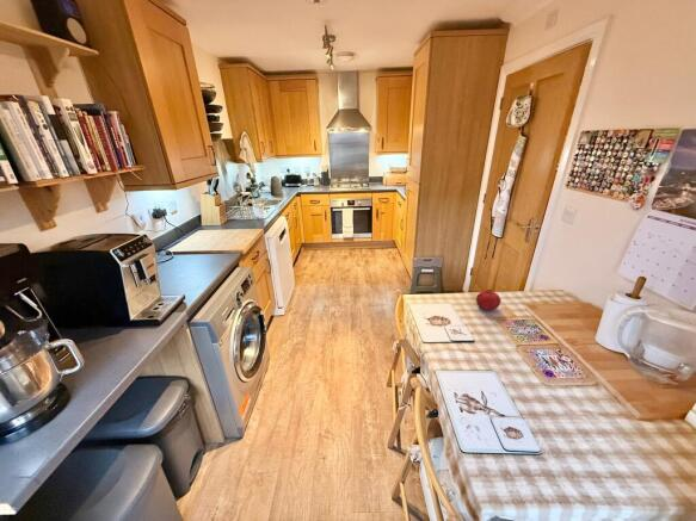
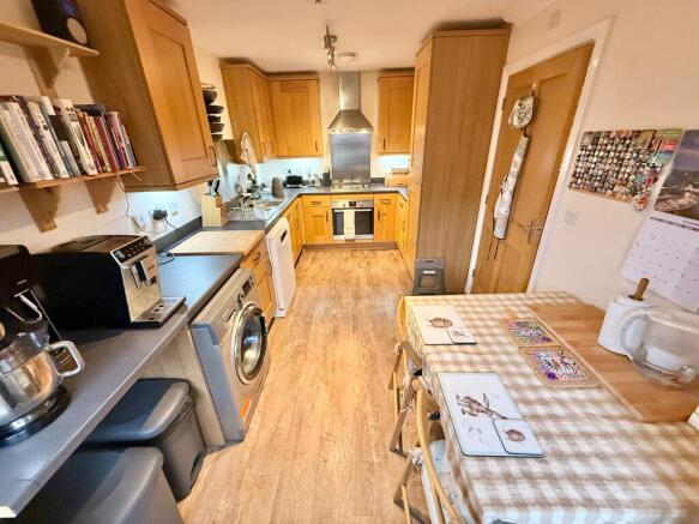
- fruit [475,287,501,311]
